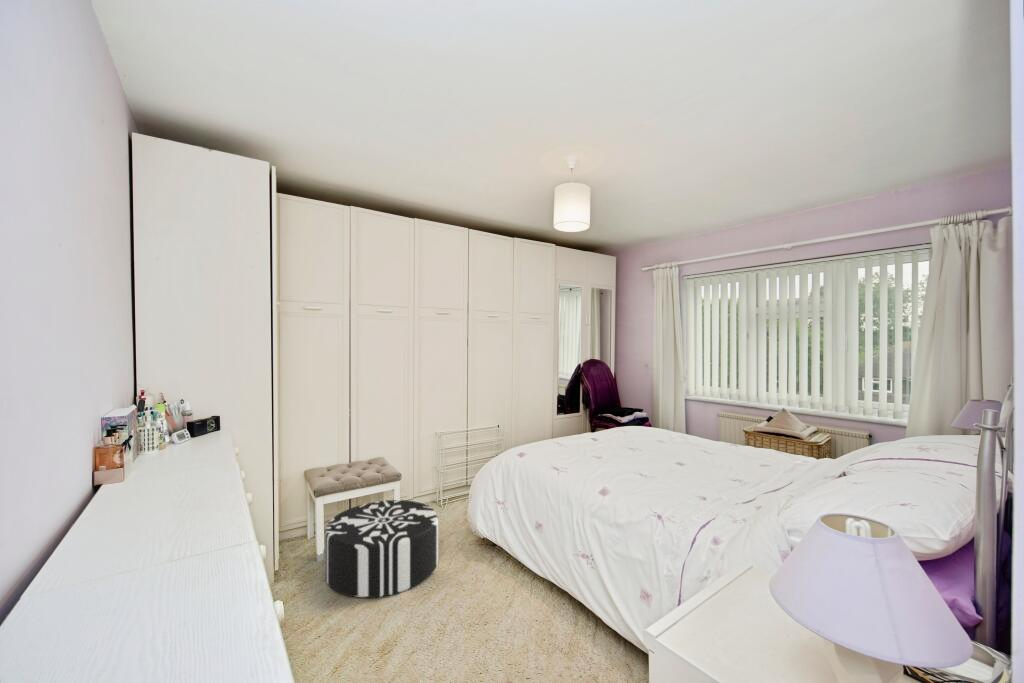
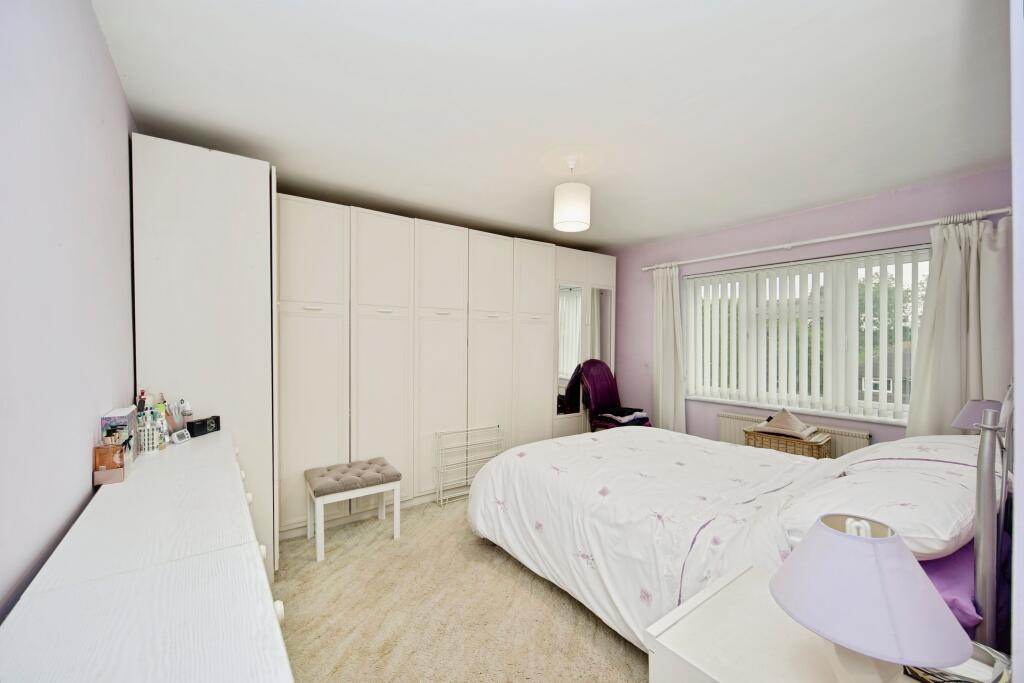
- pouf [324,499,439,599]
